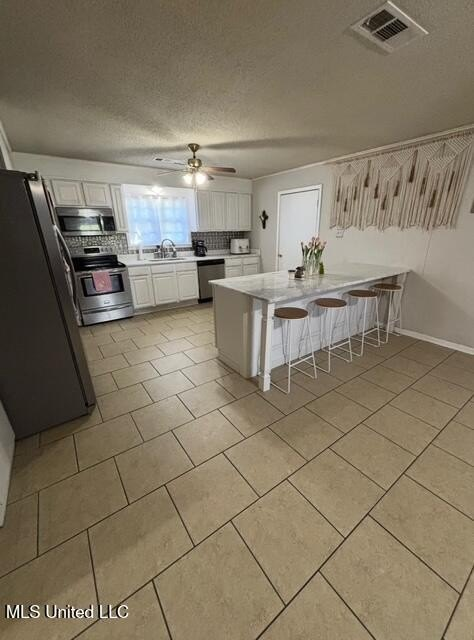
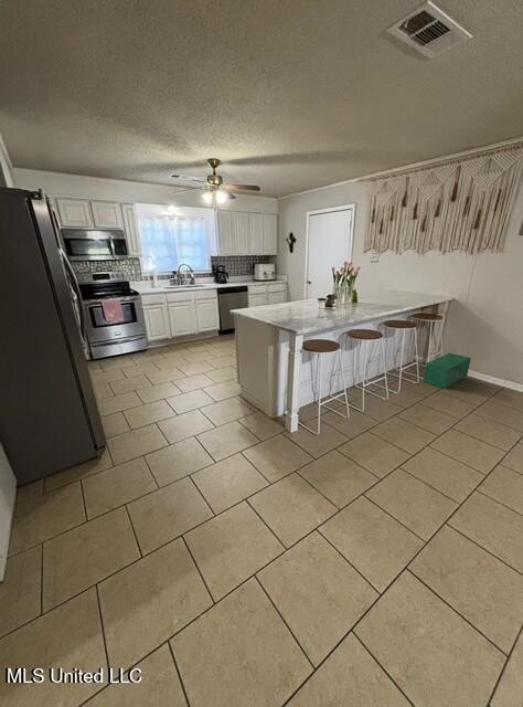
+ storage bin [423,351,472,390]
